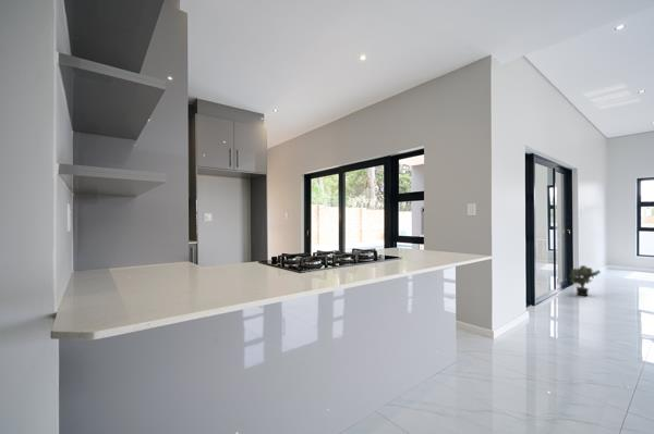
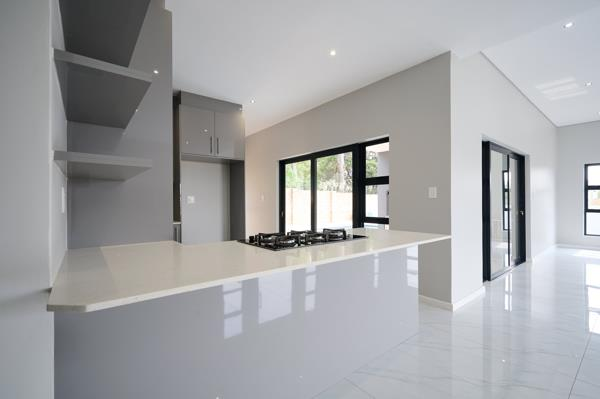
- potted plant [569,264,602,297]
